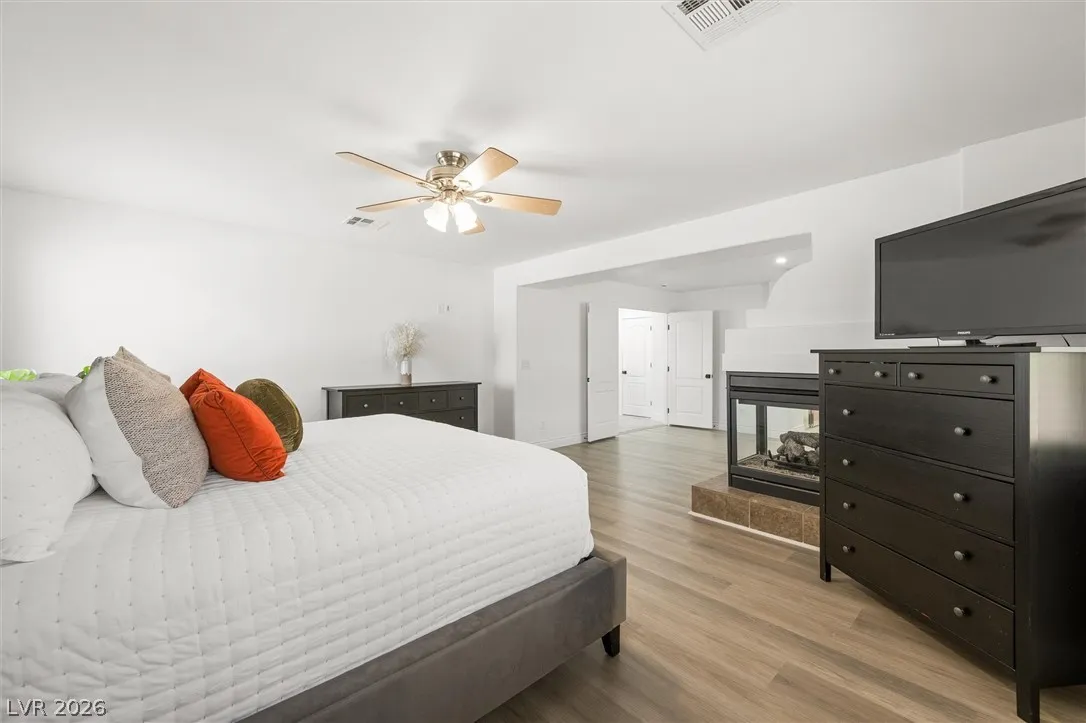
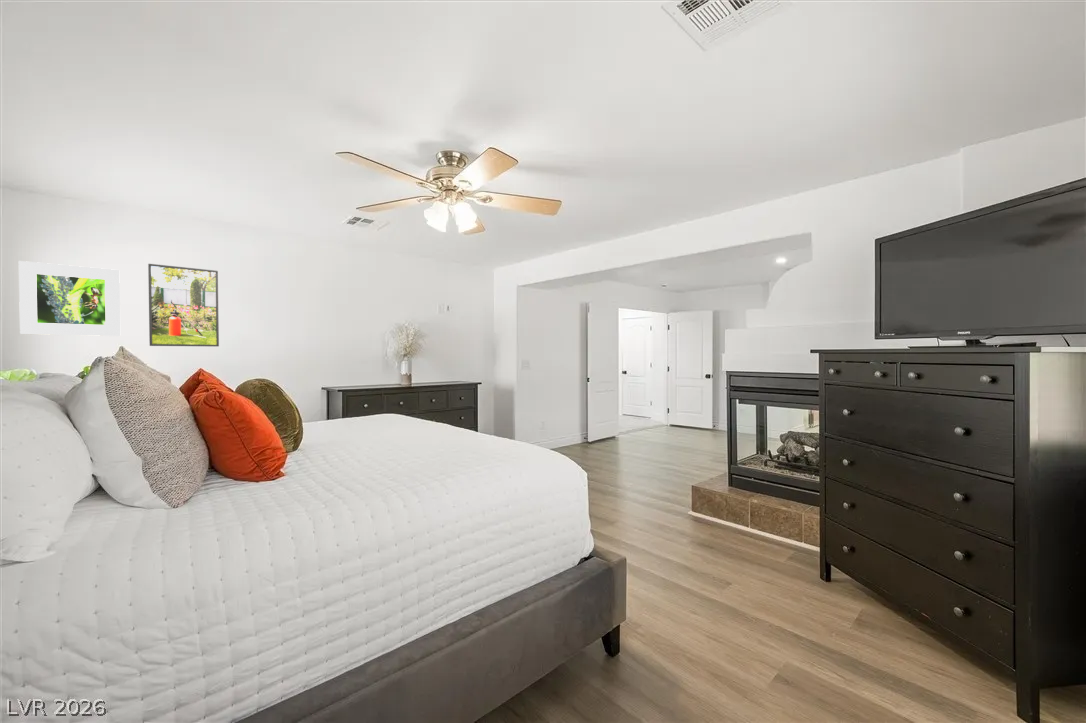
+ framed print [147,263,220,347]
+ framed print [18,260,121,337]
